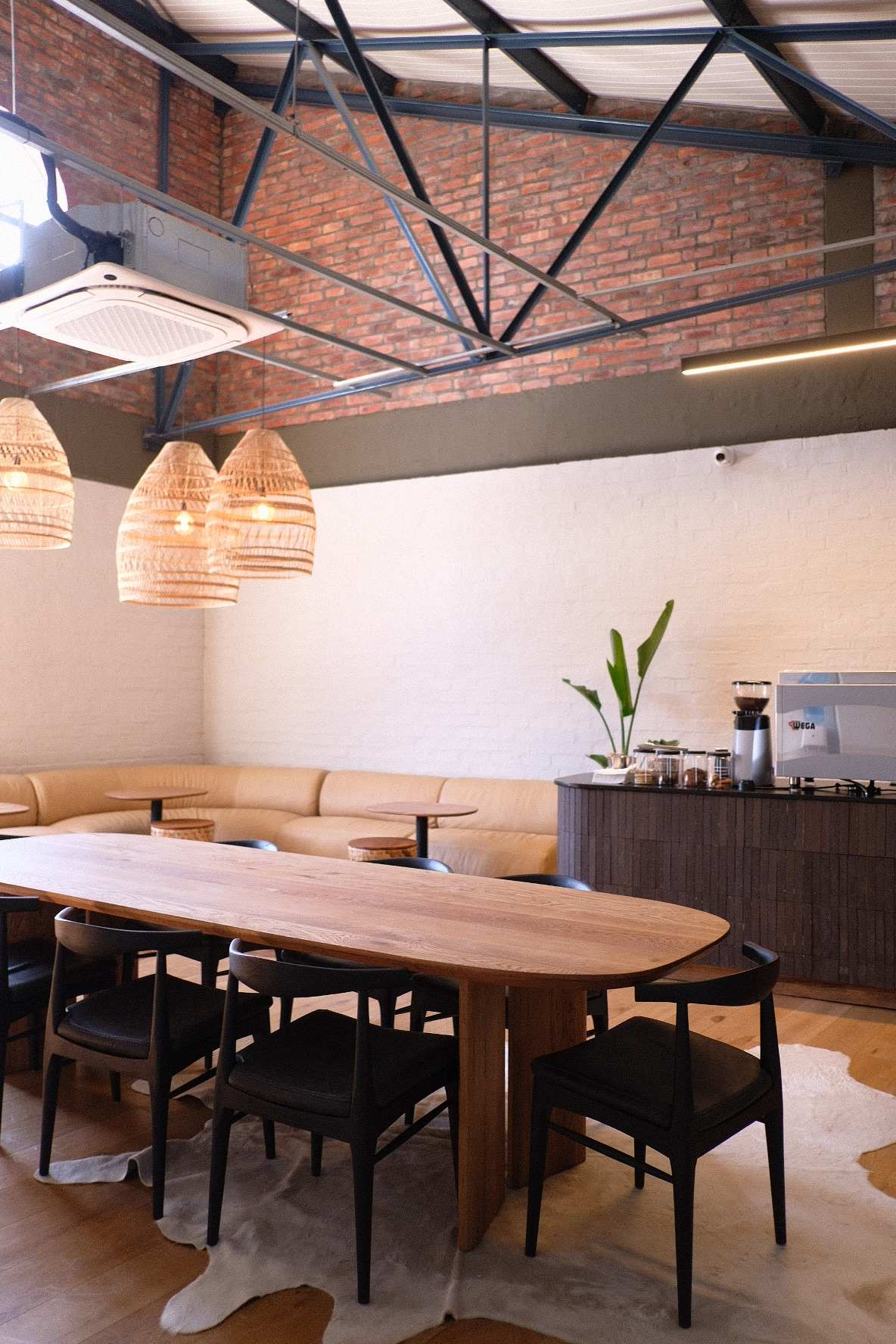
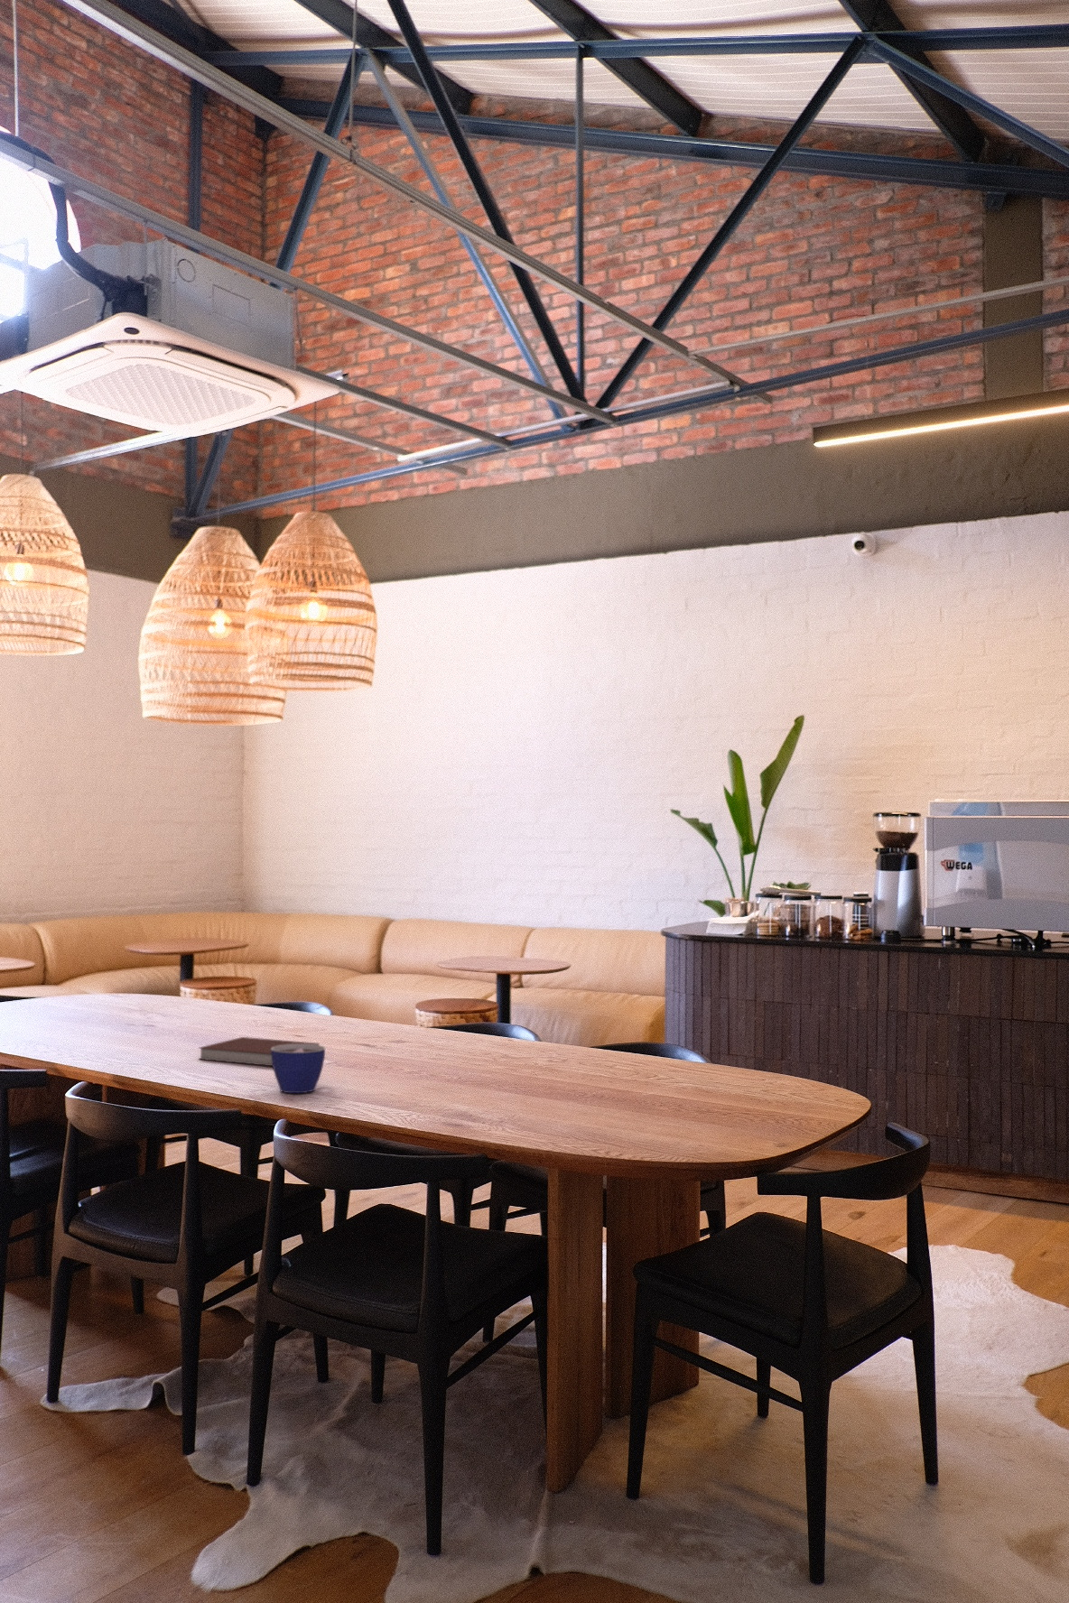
+ cup [271,1045,326,1094]
+ notebook [198,1036,321,1066]
